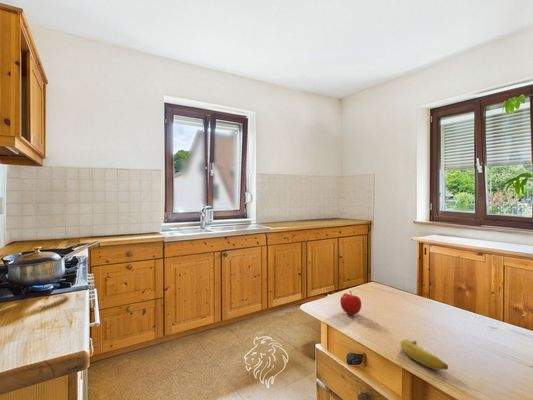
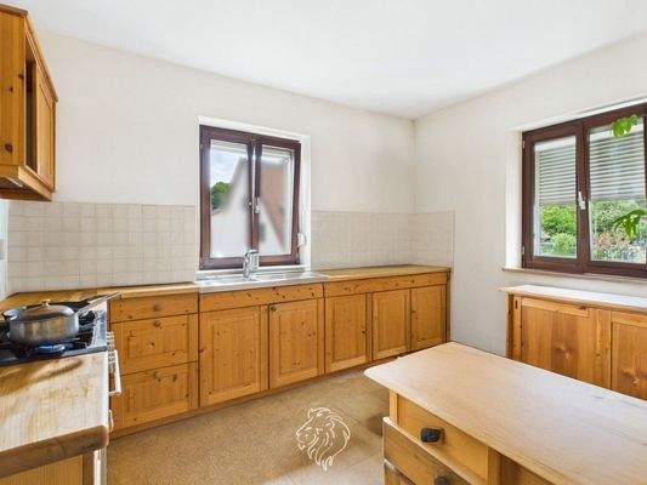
- banana [400,338,449,371]
- fruit [339,290,362,316]
